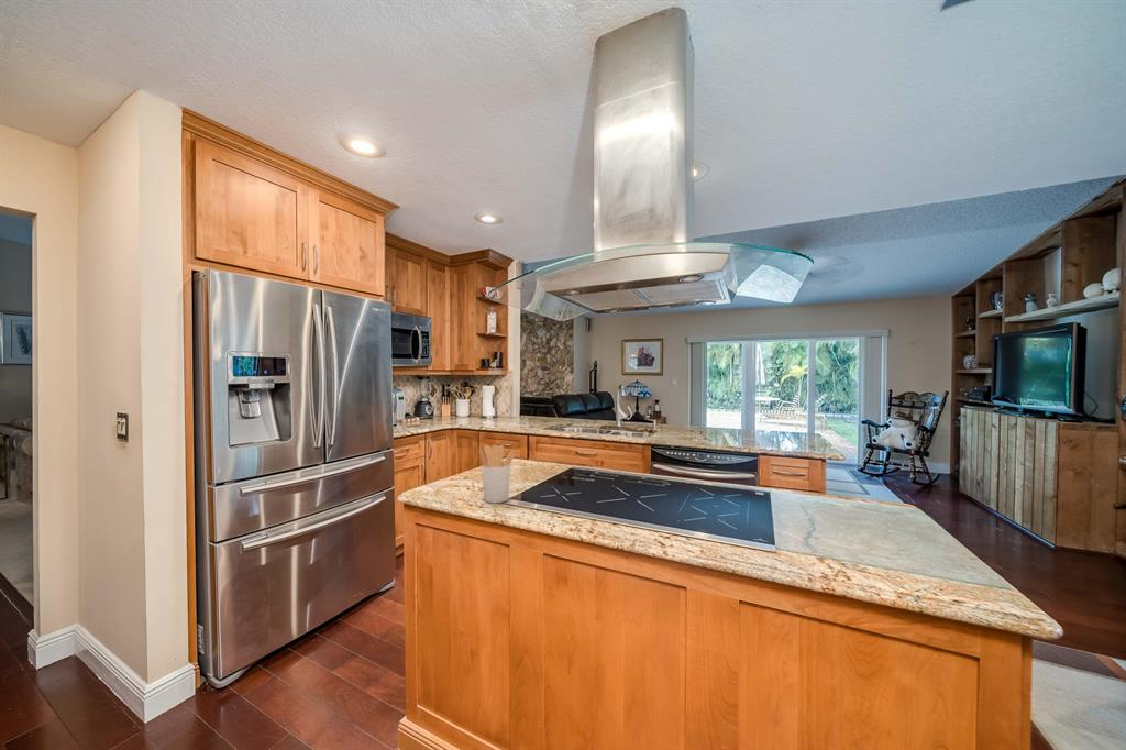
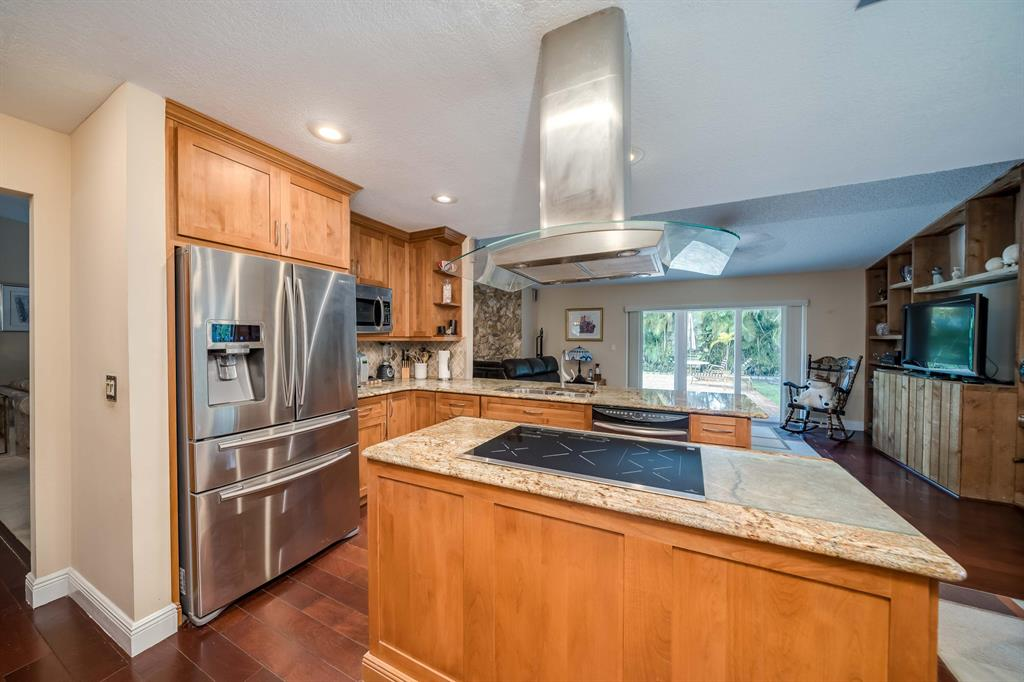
- utensil holder [478,443,517,504]
